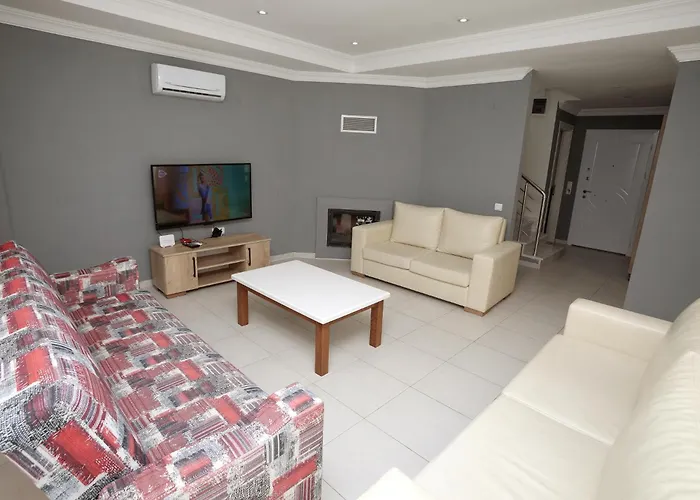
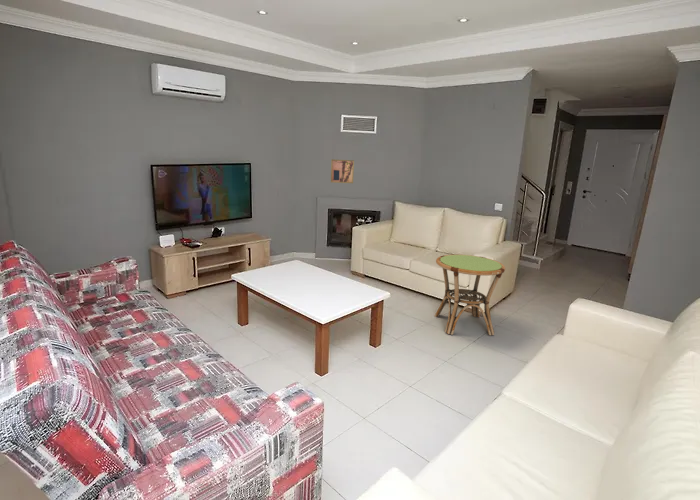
+ wall art [330,158,355,184]
+ side table [434,254,506,336]
